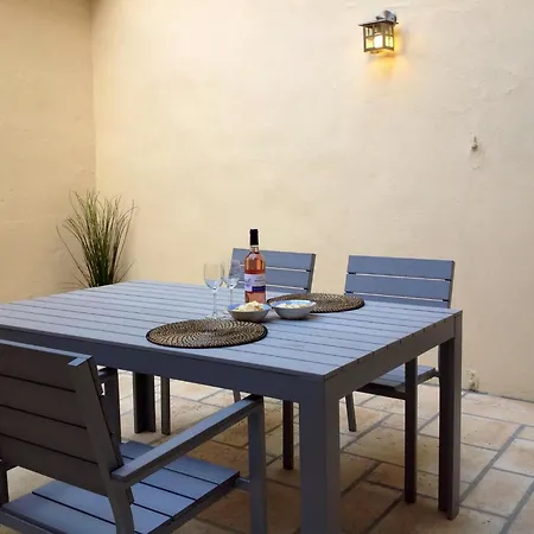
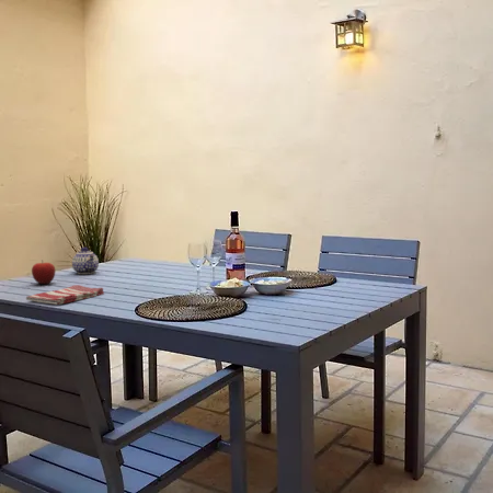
+ dish towel [25,284,105,306]
+ fruit [31,259,56,285]
+ teapot [71,246,100,275]
